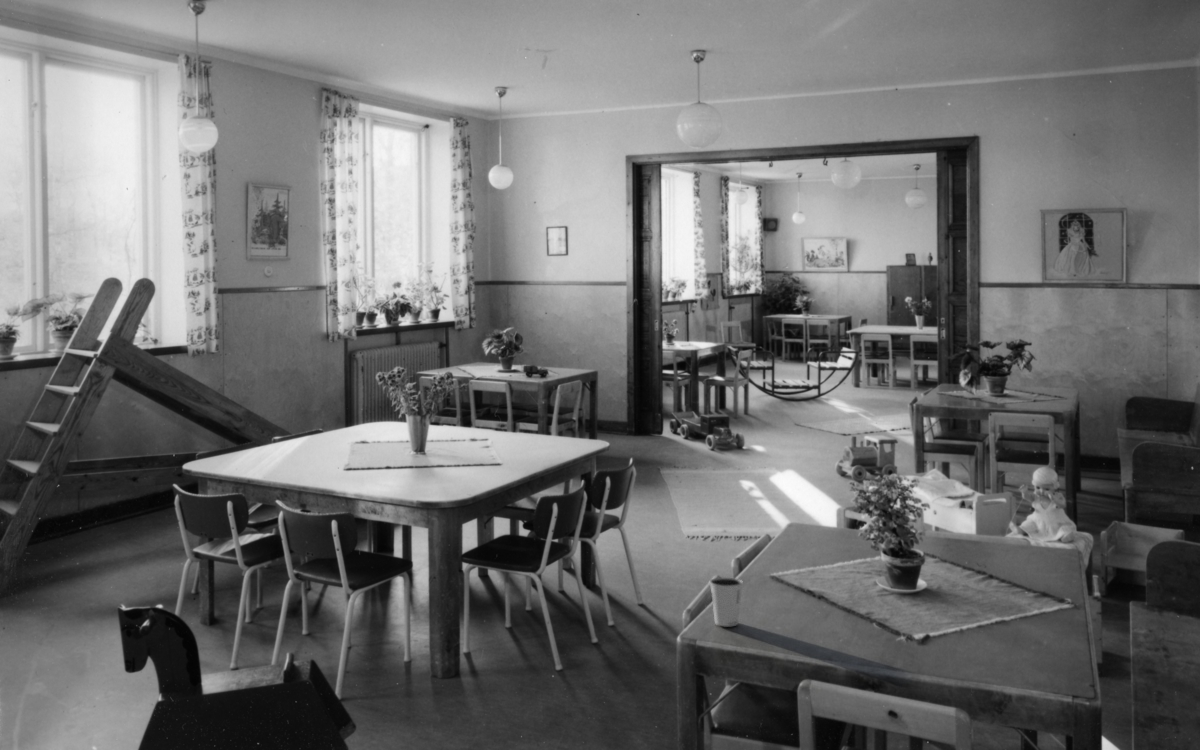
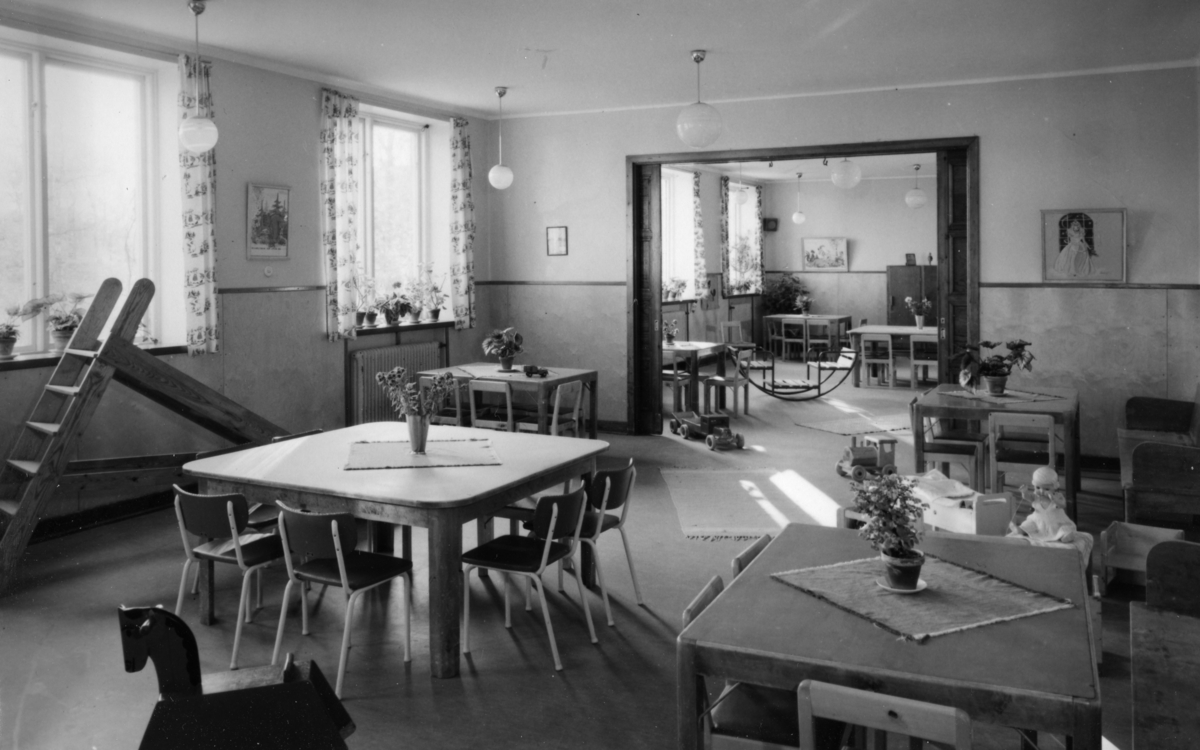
- dixie cup [708,577,744,627]
